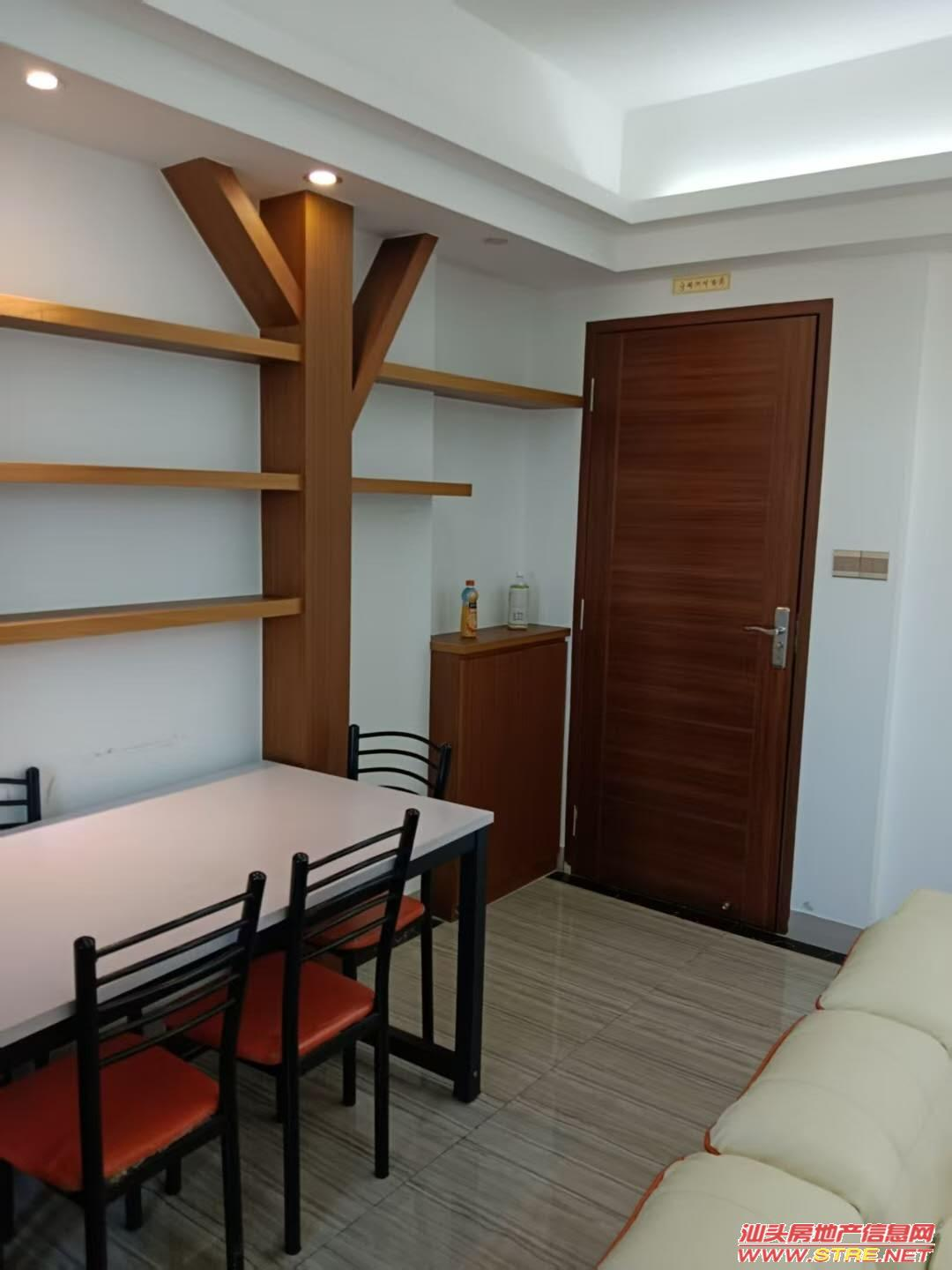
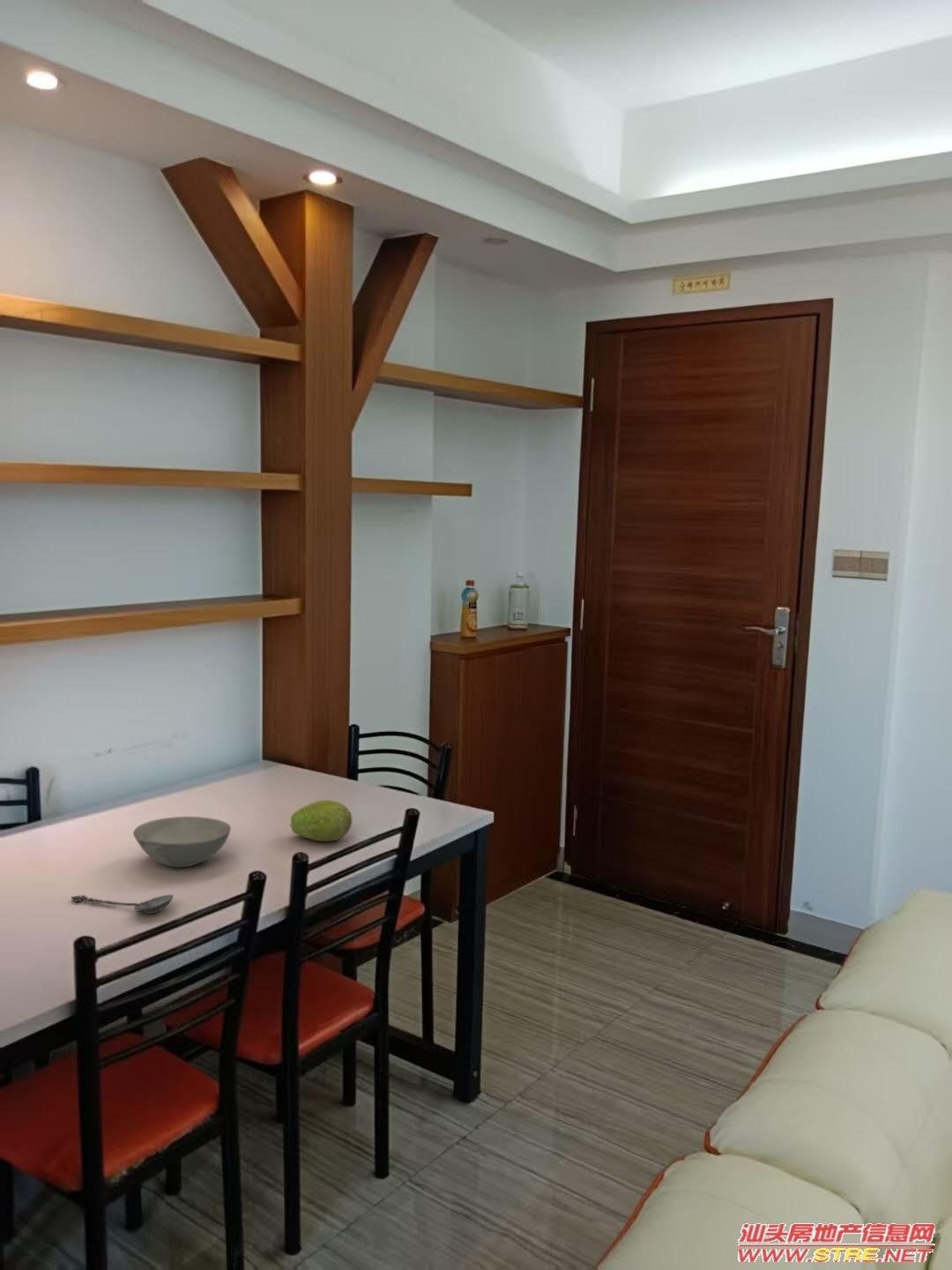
+ fruit [289,799,353,842]
+ soup bowl [132,816,232,868]
+ spoon [71,893,175,915]
